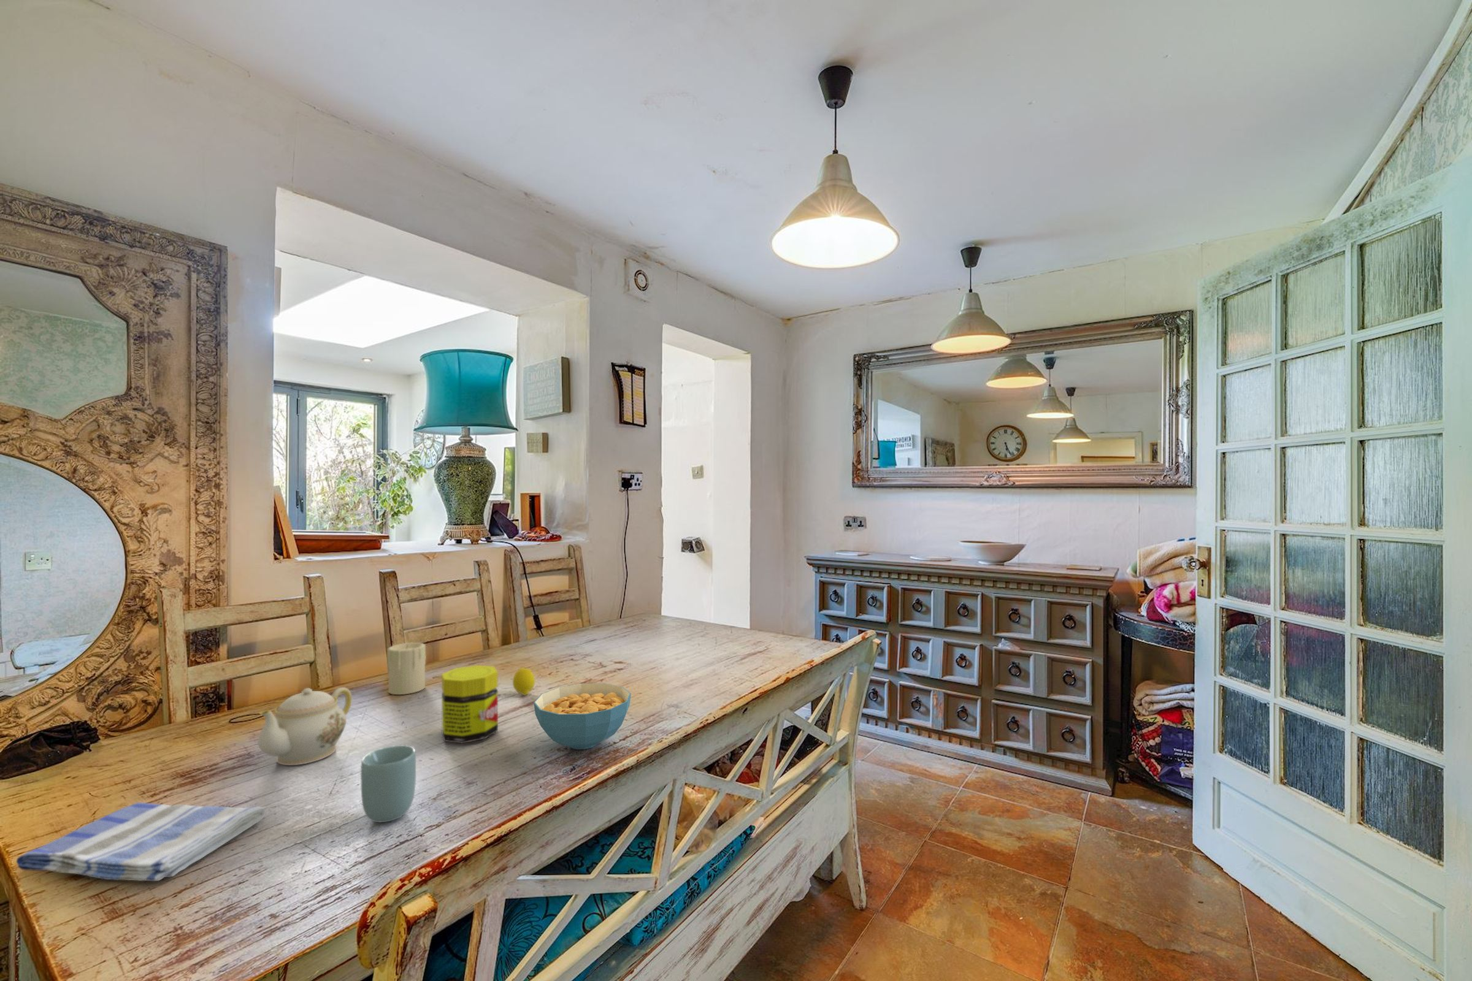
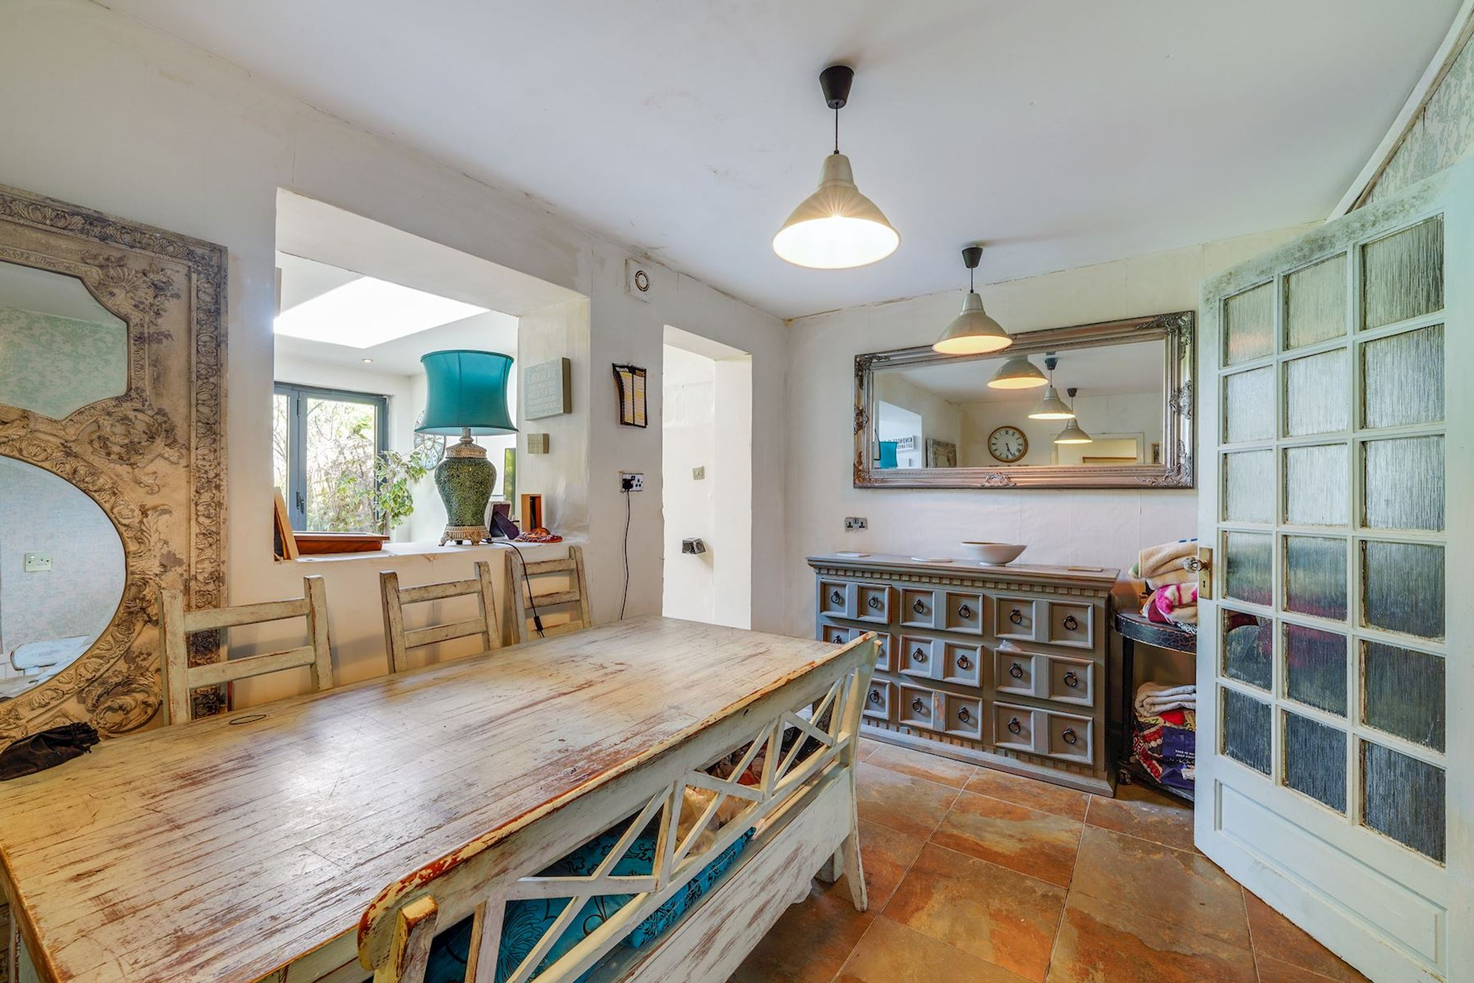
- fruit [513,666,536,696]
- dish towel [16,801,266,881]
- jar [441,665,498,743]
- cup [360,745,416,823]
- teapot [257,686,353,765]
- cereal bowl [533,682,632,750]
- candle [387,642,427,695]
